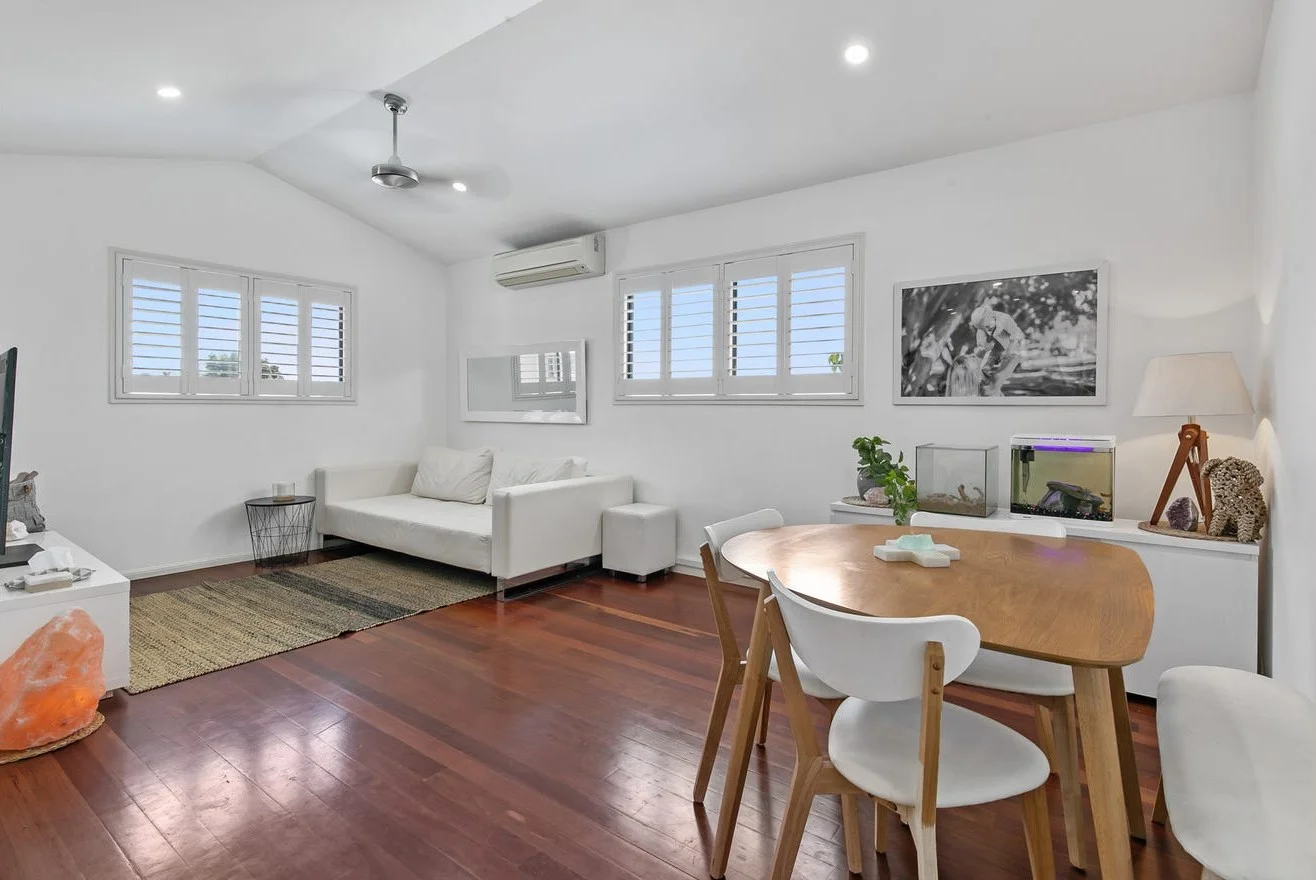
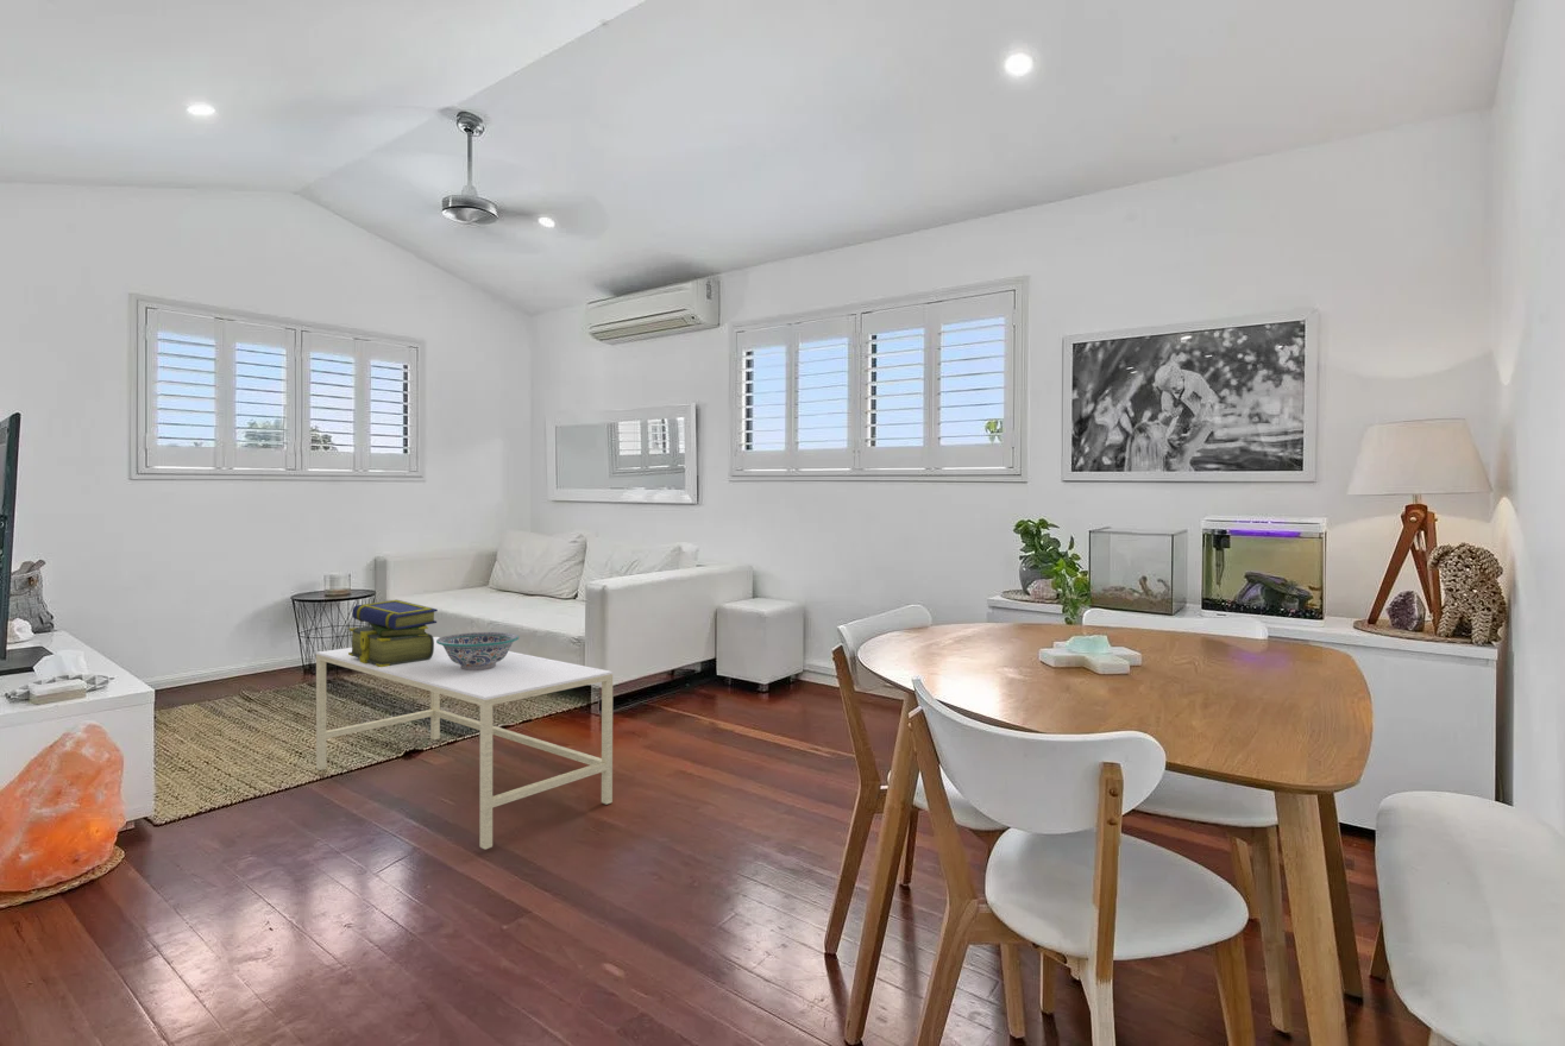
+ coffee table [315,636,614,850]
+ decorative bowl [436,631,520,670]
+ stack of books [348,599,439,667]
